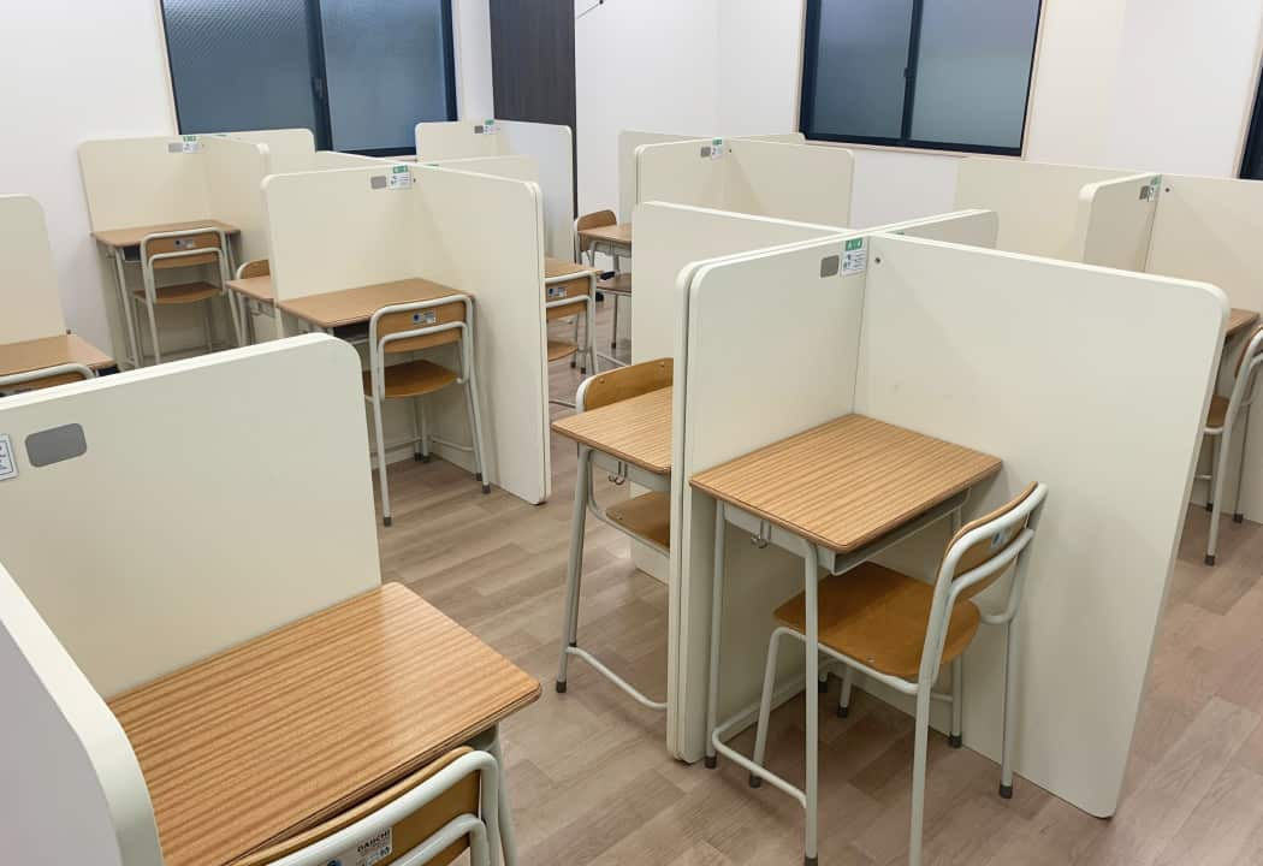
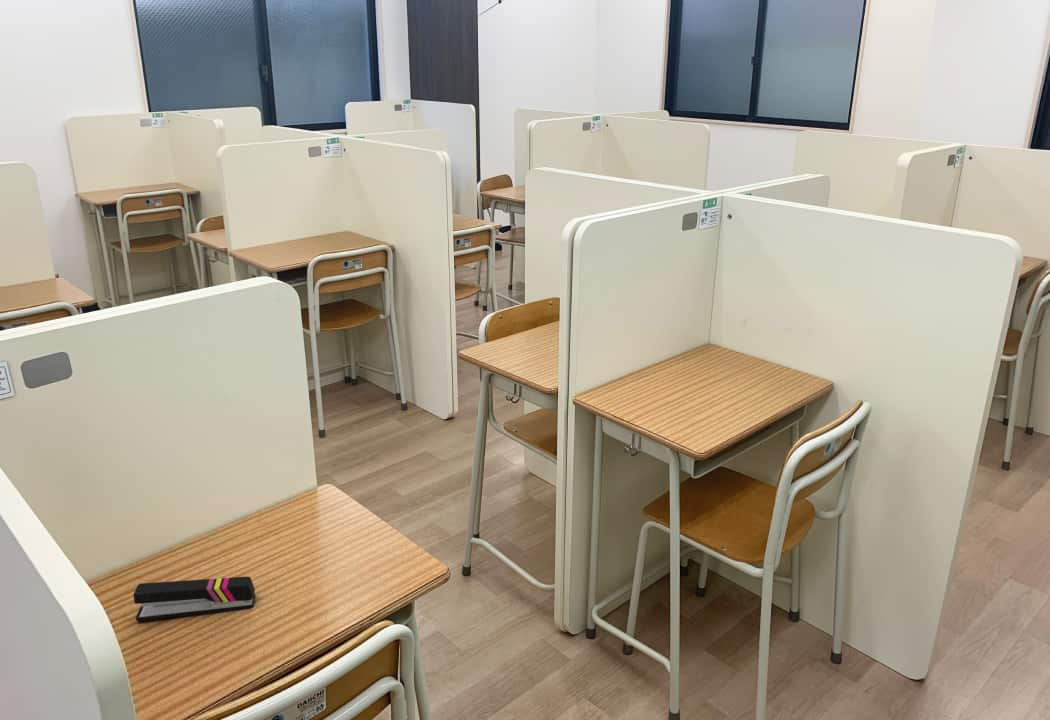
+ stapler [133,576,256,622]
